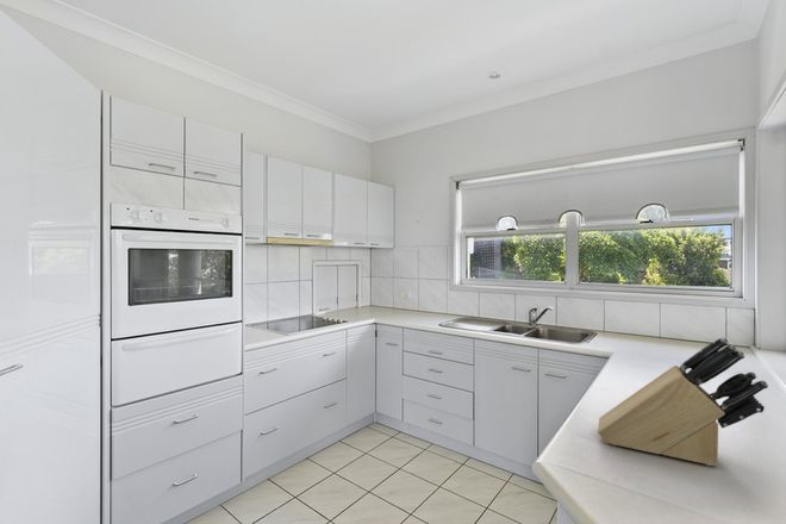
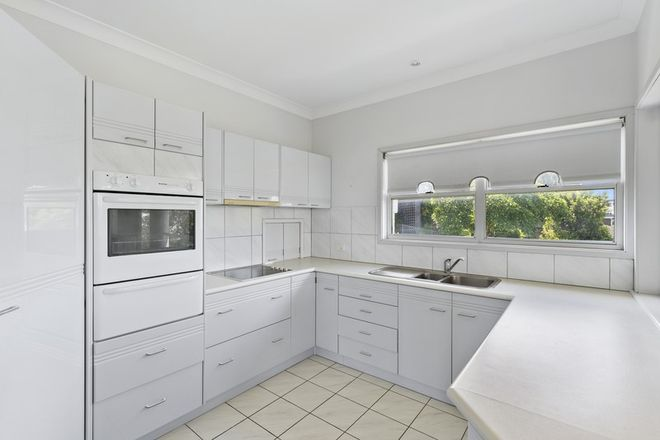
- knife block [597,336,769,467]
